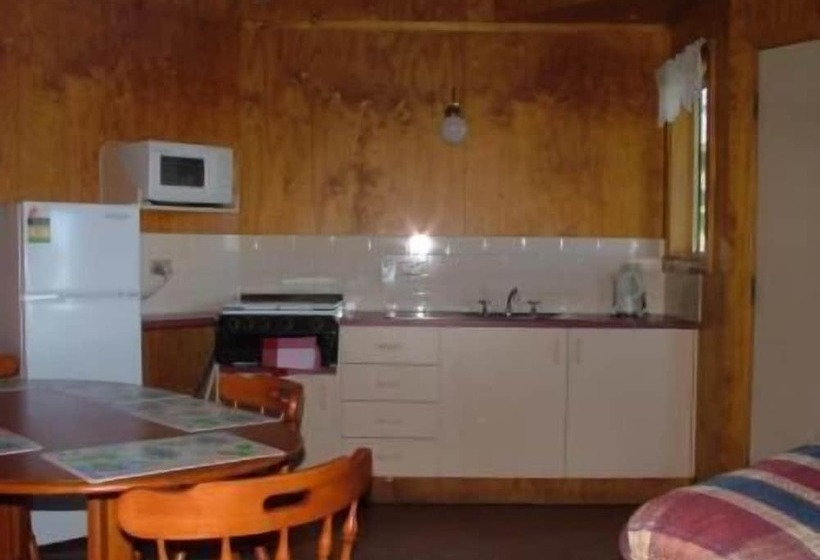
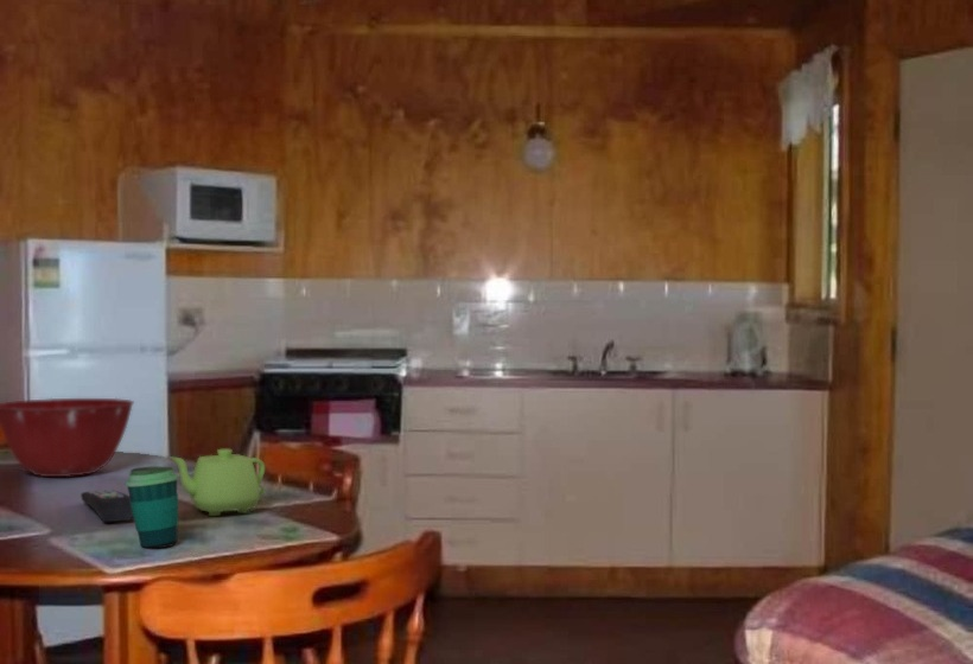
+ teapot [167,448,266,517]
+ cup [125,465,179,549]
+ mixing bowl [0,397,135,478]
+ remote control [80,489,133,523]
